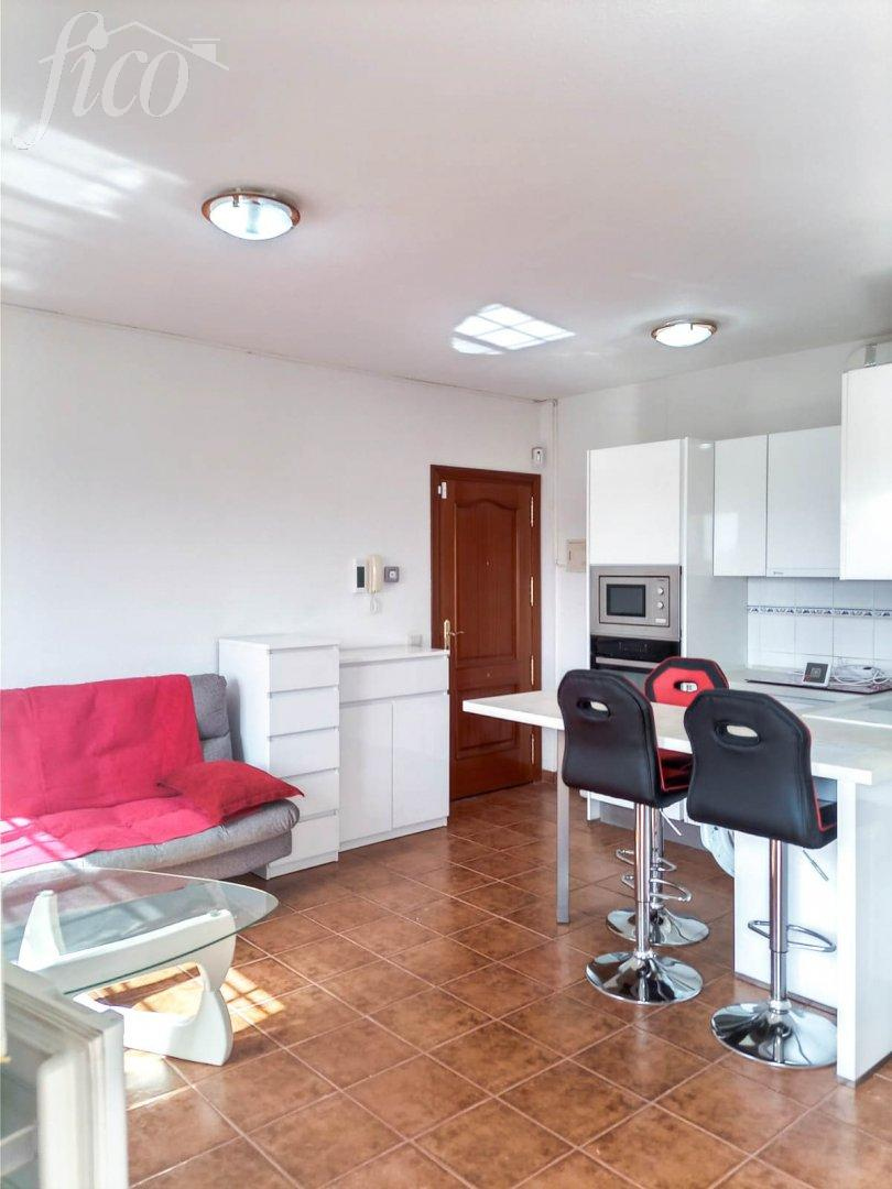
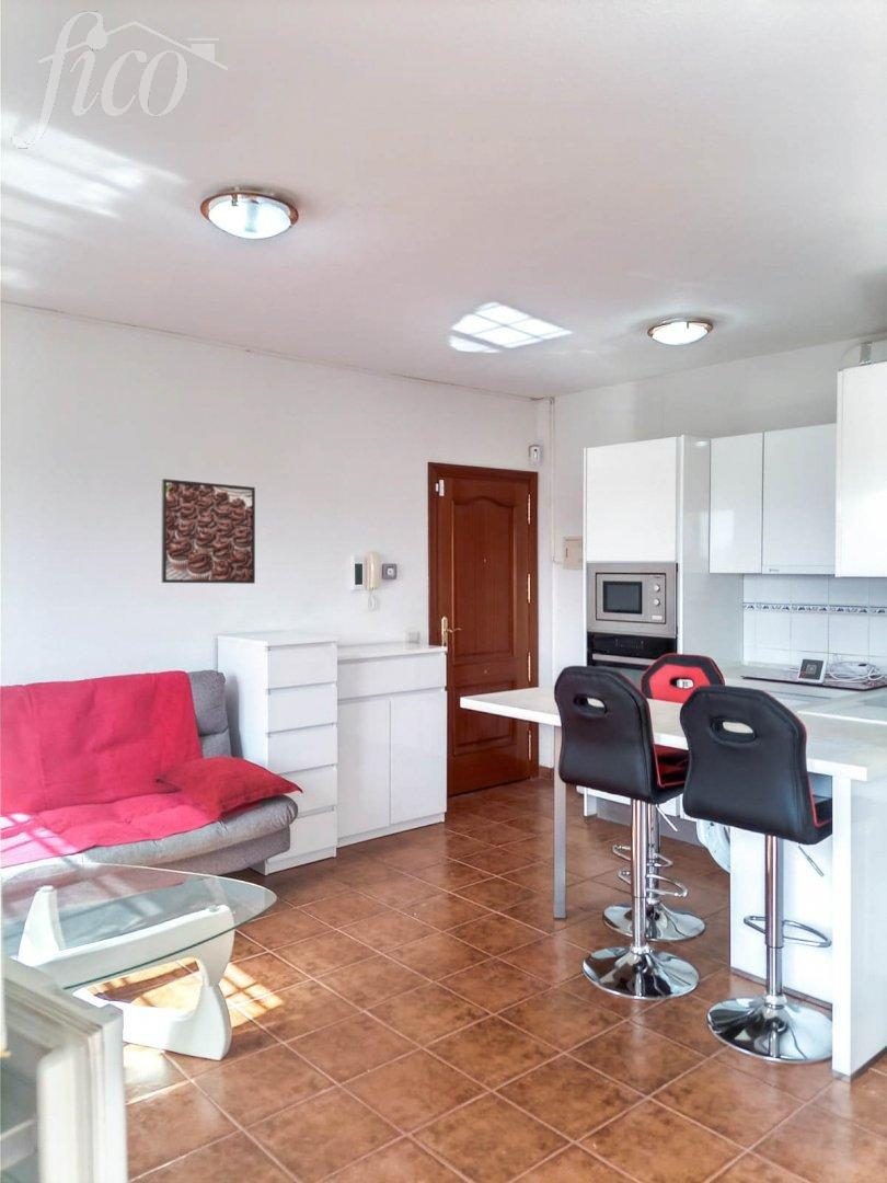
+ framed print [161,478,256,585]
